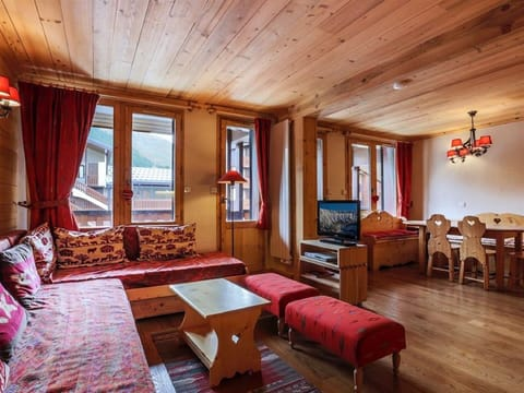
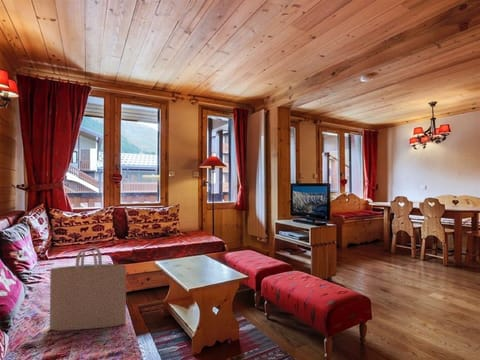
+ tote bag [49,245,127,332]
